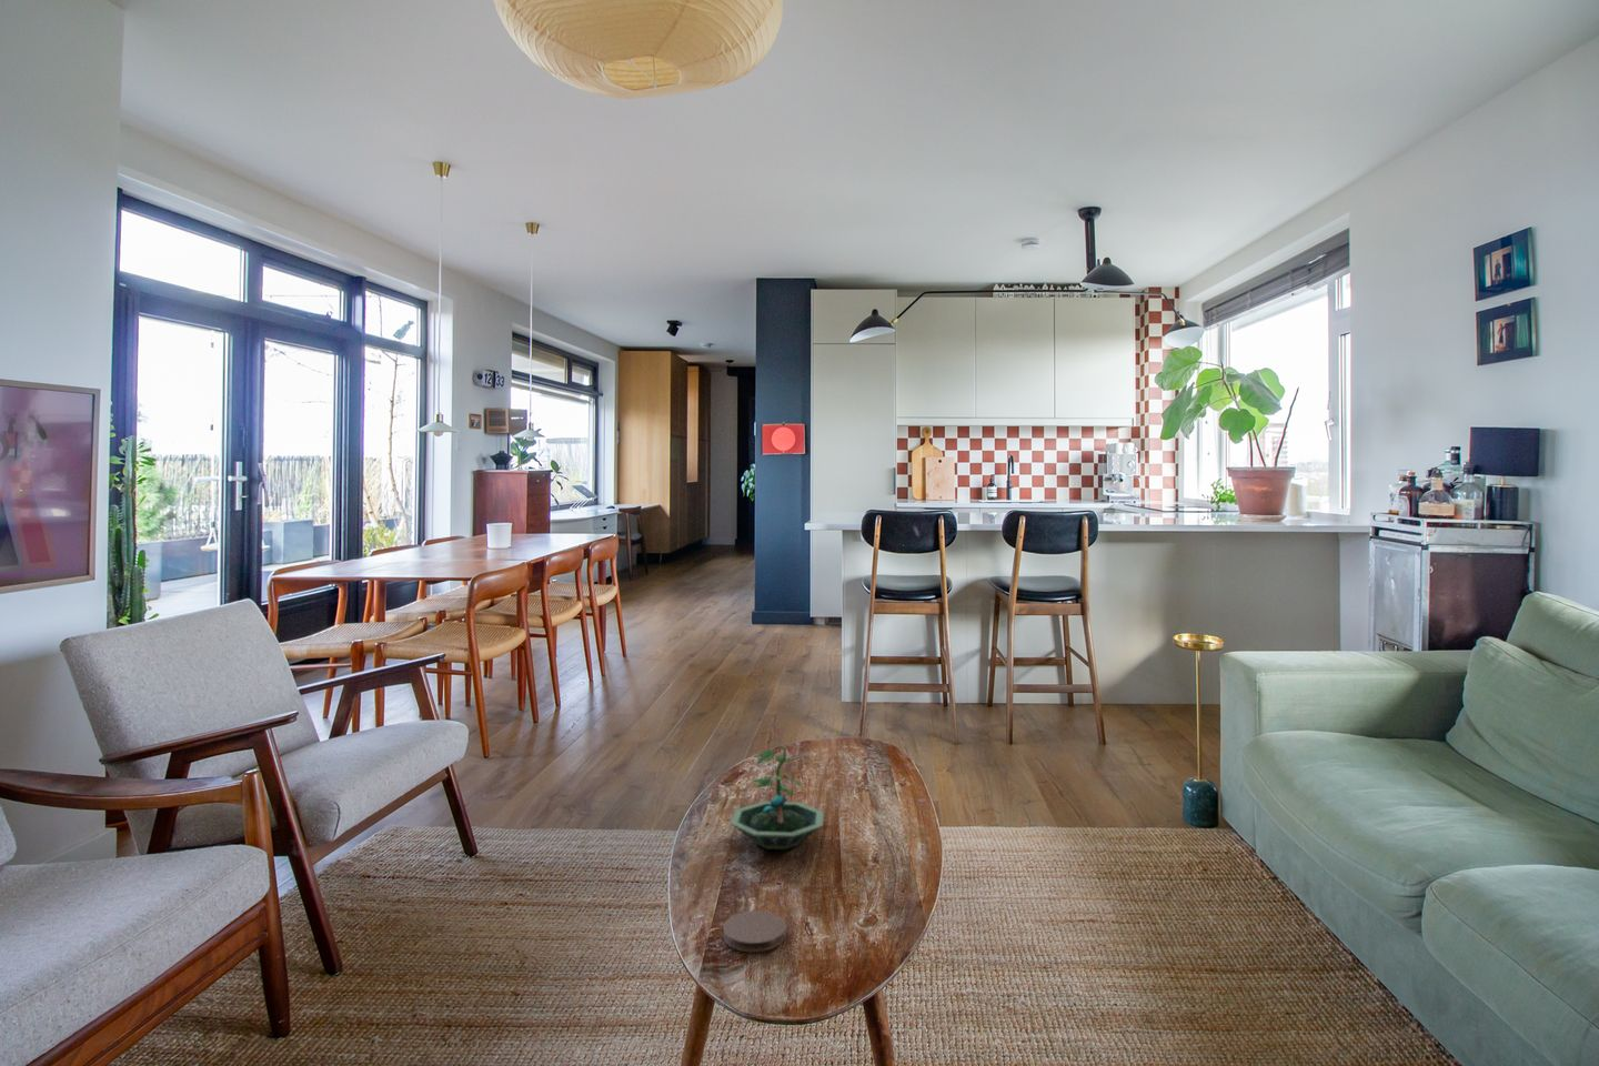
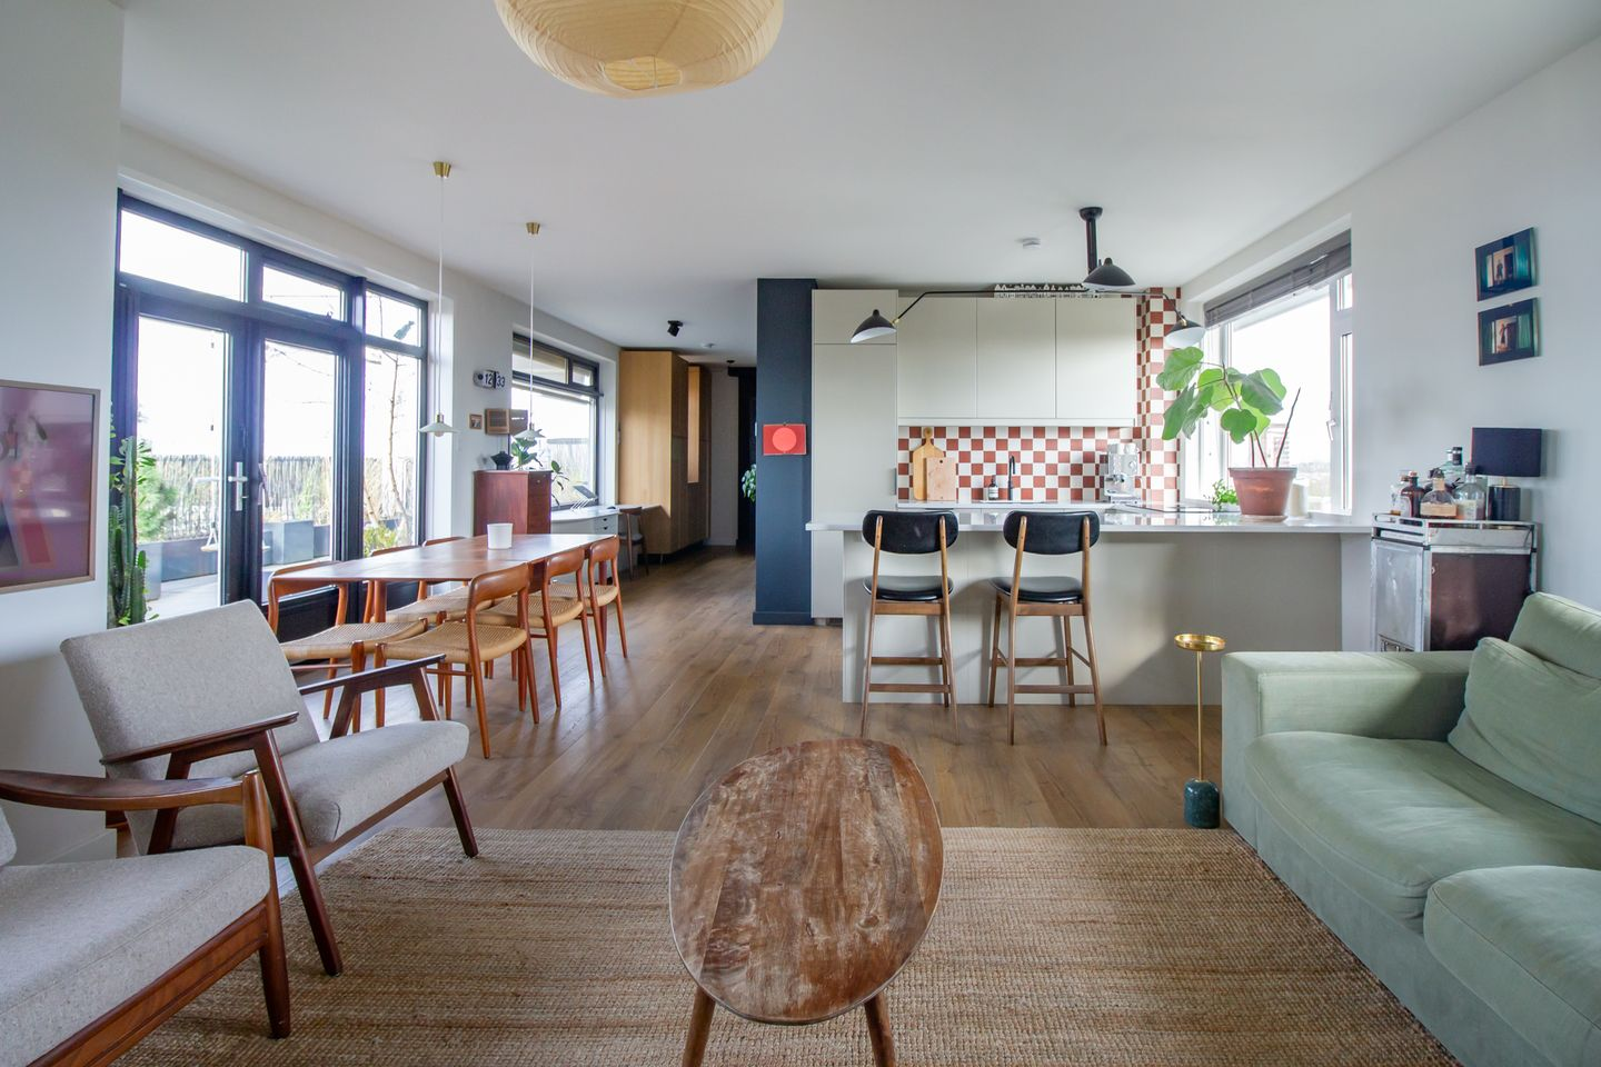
- terrarium [728,742,824,851]
- coaster [722,909,788,953]
